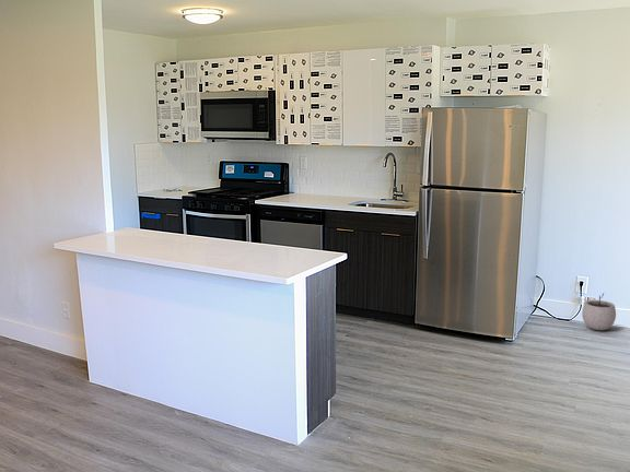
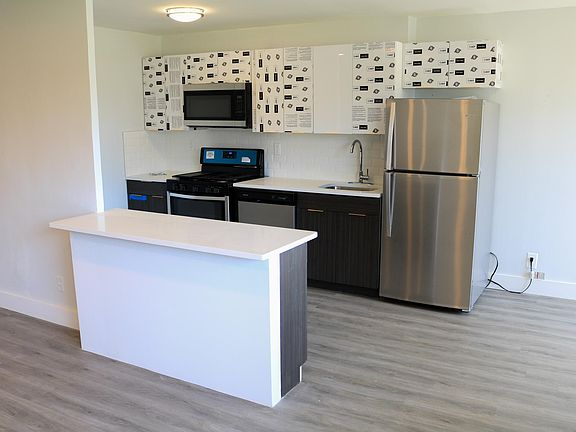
- plant pot [581,293,617,331]
